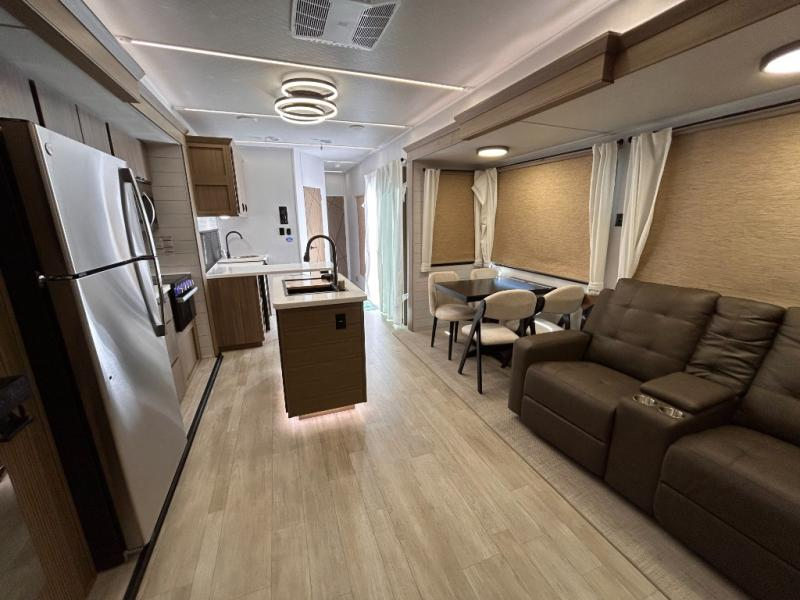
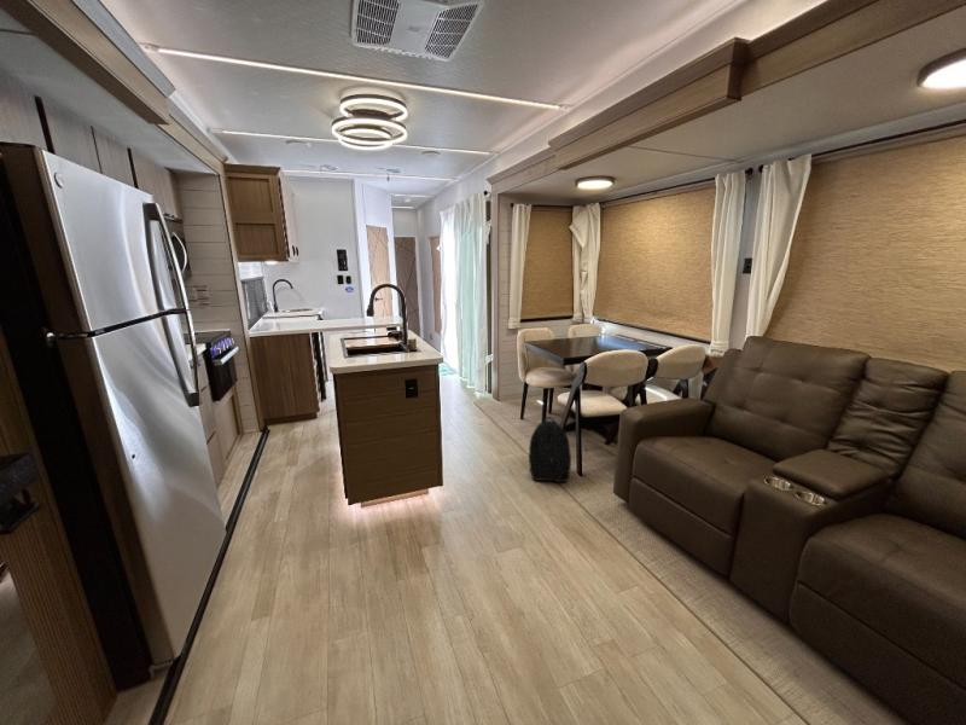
+ backpack [528,416,572,483]
